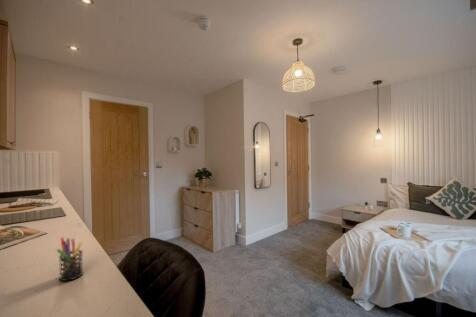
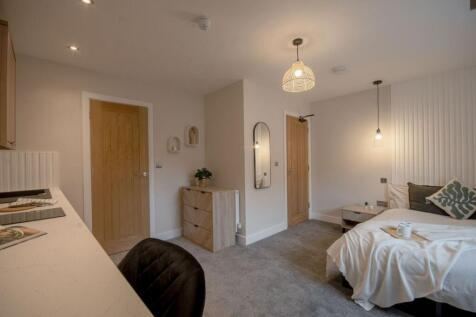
- pen holder [56,236,84,282]
